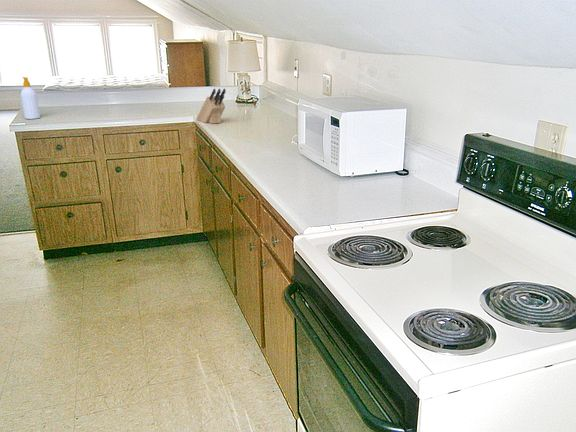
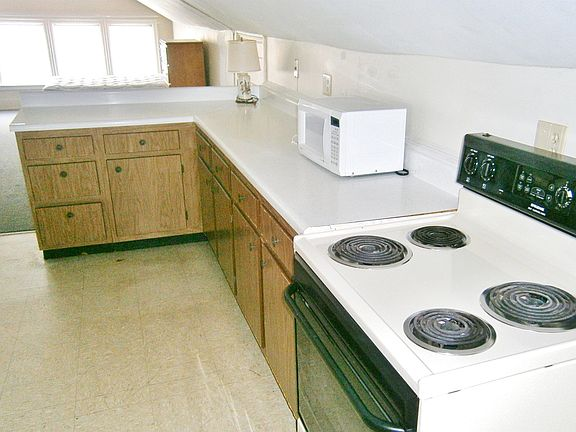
- knife block [195,88,227,125]
- soap bottle [20,76,41,120]
